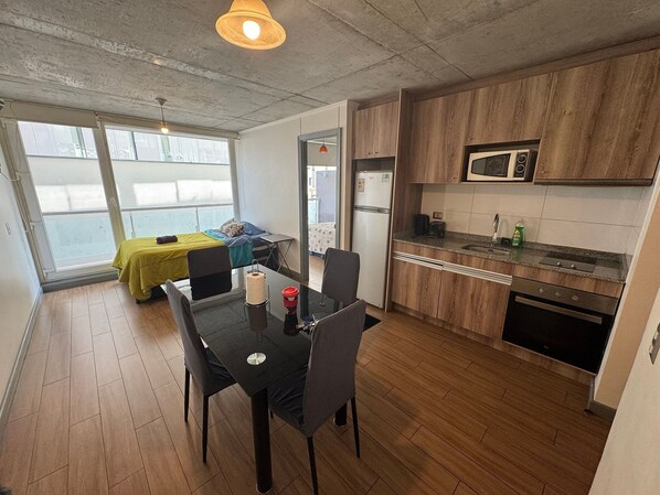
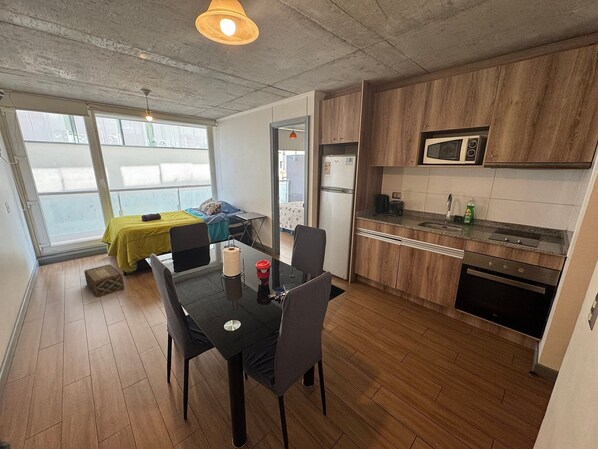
+ woven basket [83,263,125,298]
